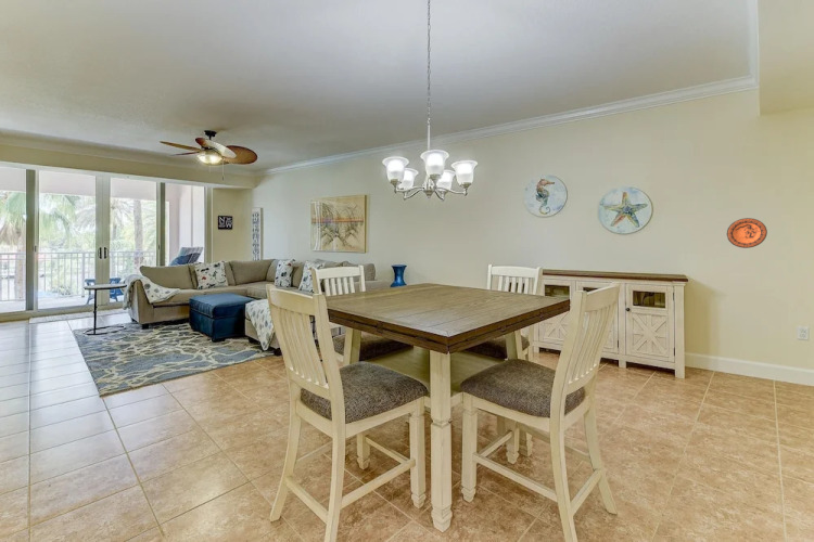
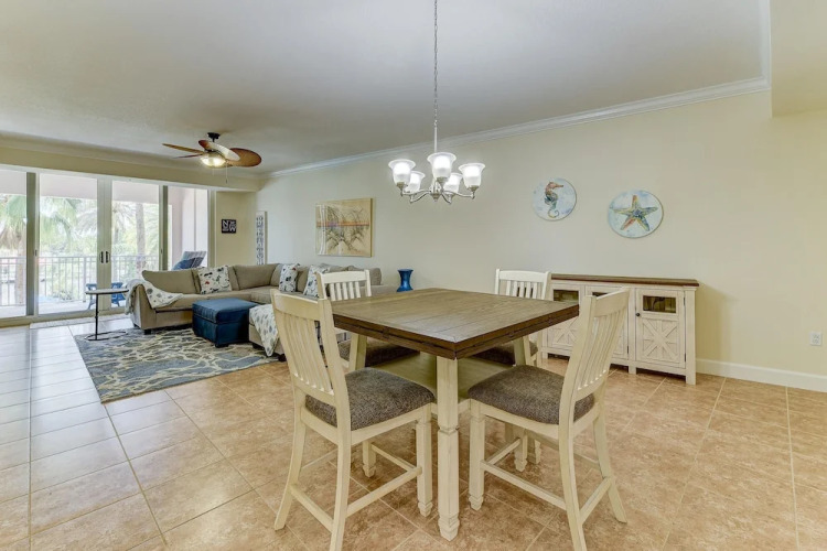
- decorative plate [726,217,768,249]
